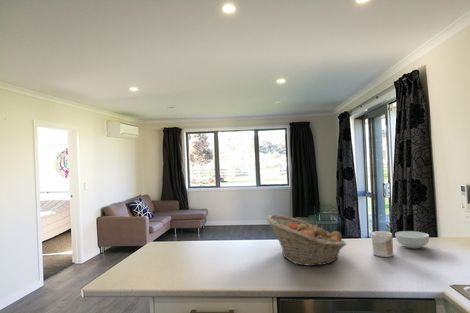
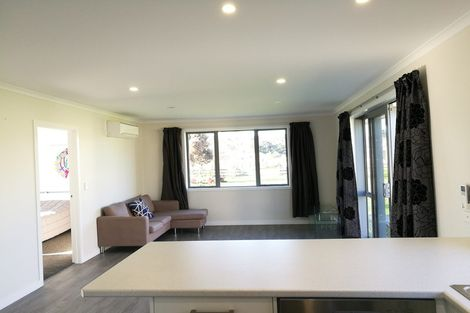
- cereal bowl [394,230,430,249]
- mug [371,230,394,258]
- fruit basket [265,214,348,267]
